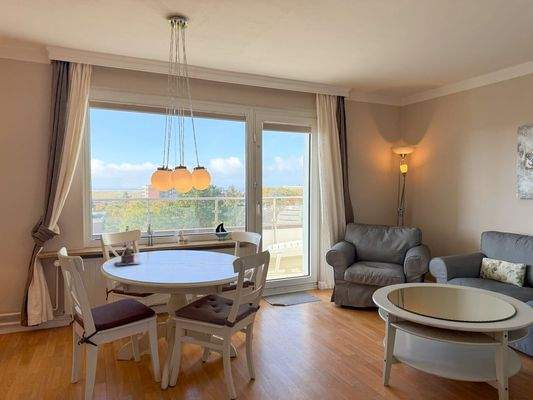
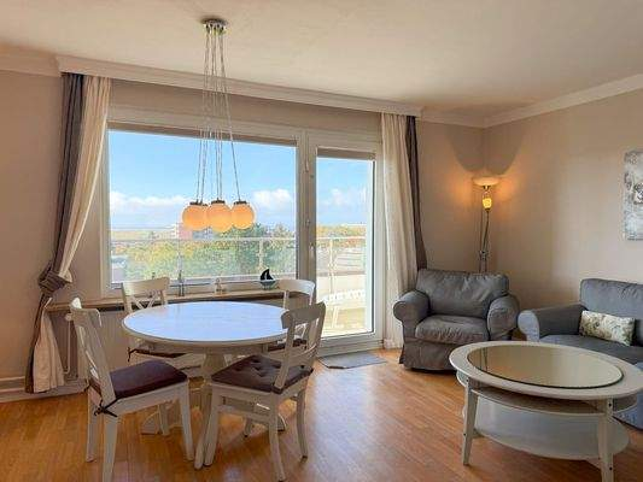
- teapot [113,247,142,267]
